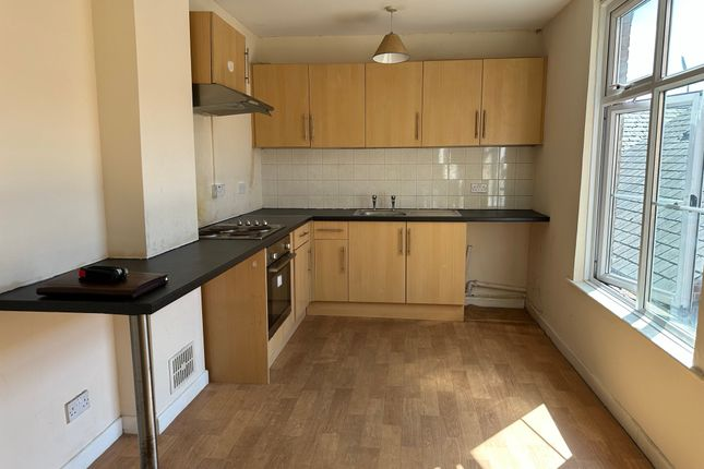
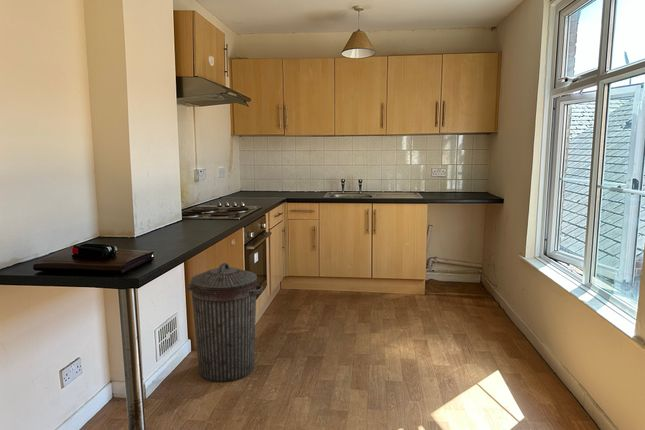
+ trash can [186,262,264,383]
